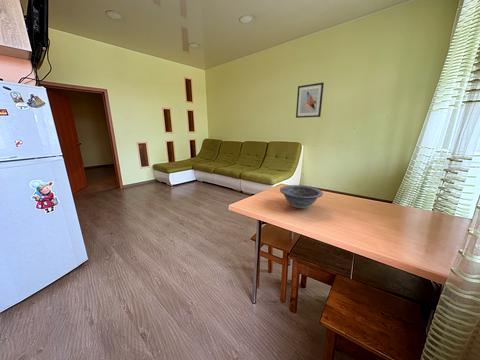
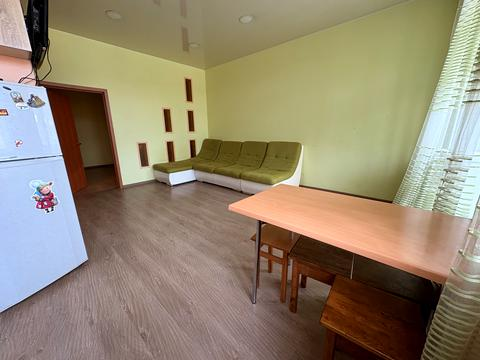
- decorative bowl [279,184,324,209]
- wall art [295,82,325,119]
